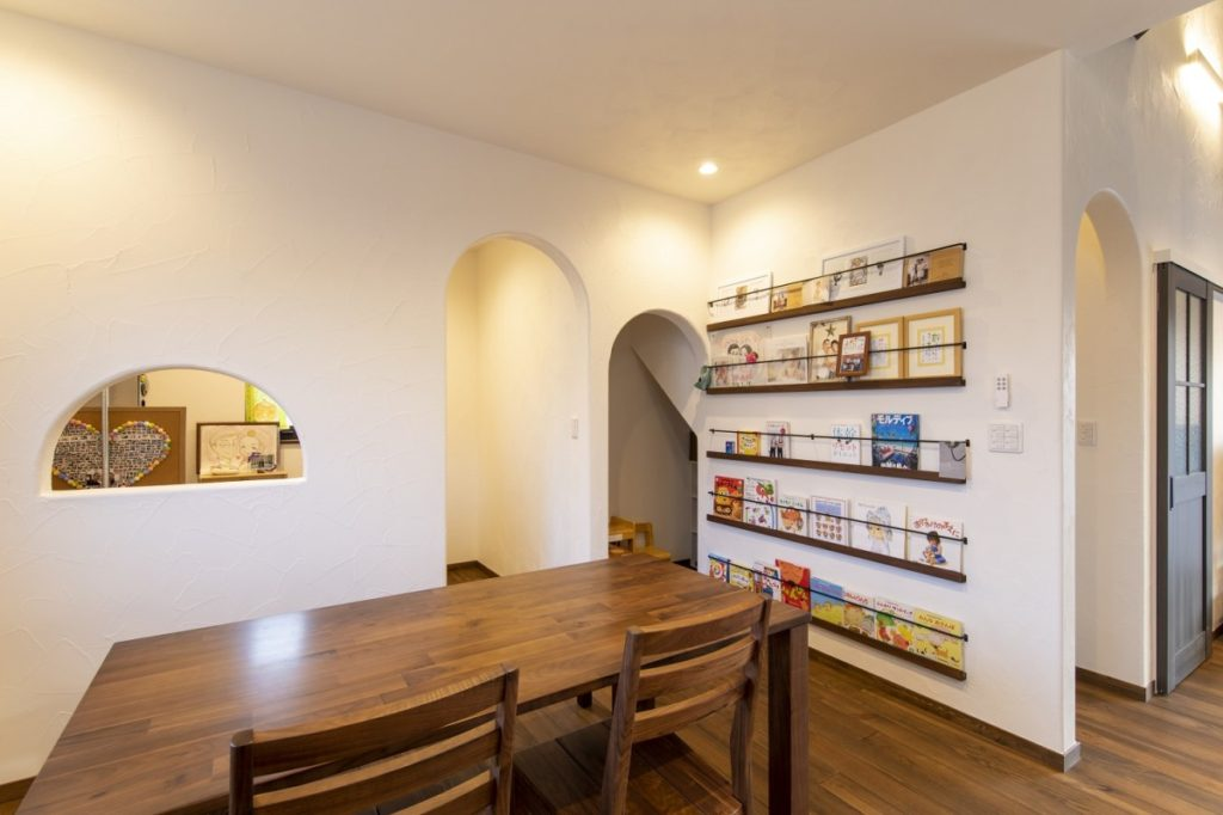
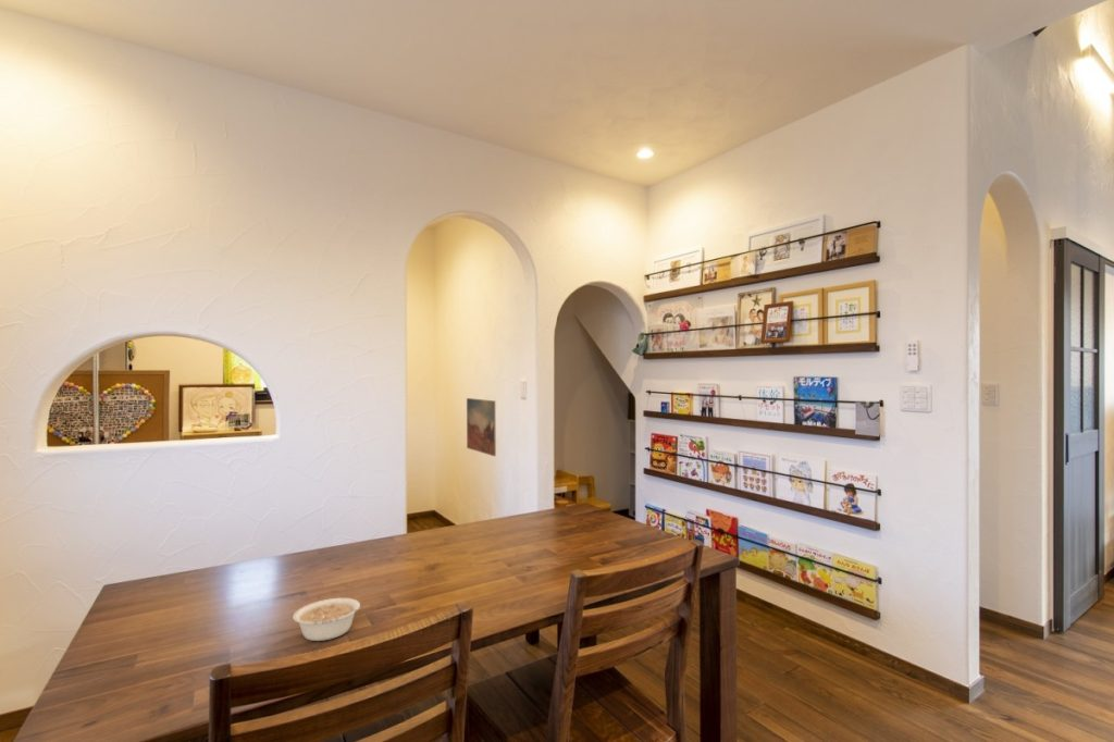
+ legume [292,597,371,642]
+ wall art [466,397,497,457]
